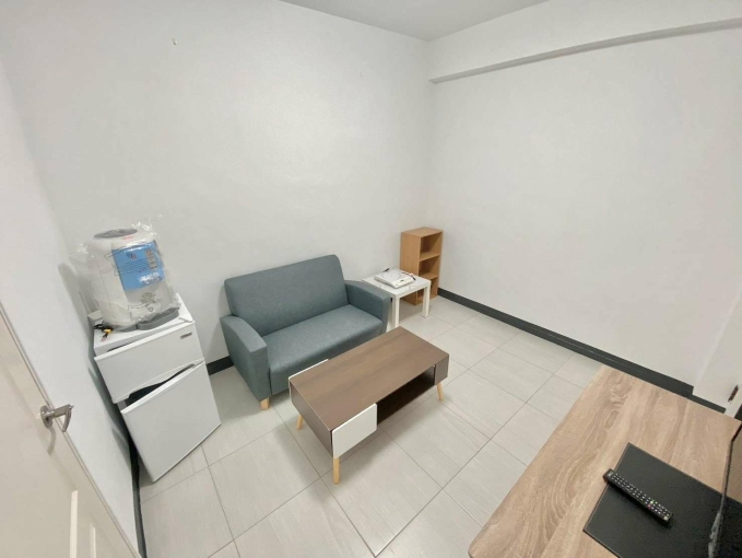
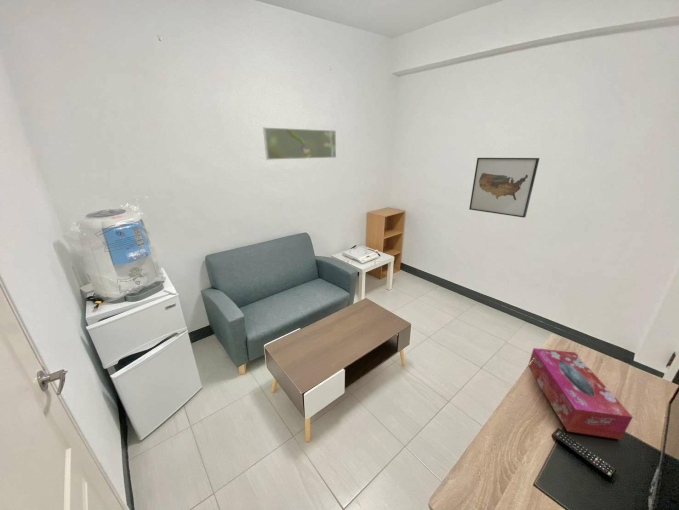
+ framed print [262,126,337,161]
+ wall art [468,157,540,218]
+ tissue box [527,347,634,440]
